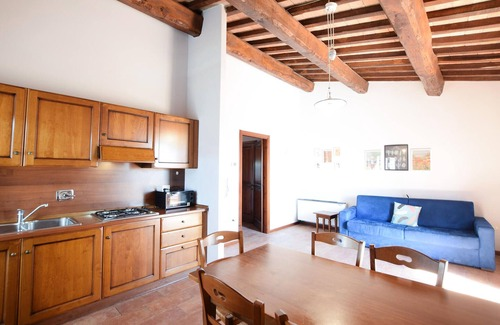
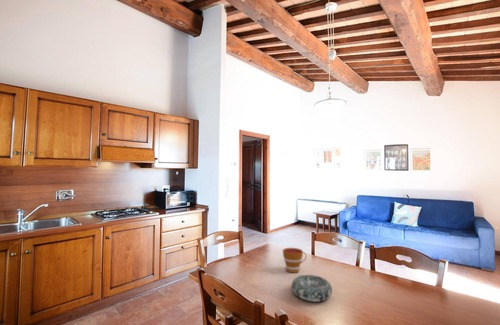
+ decorative bowl [291,274,333,303]
+ cup [282,247,307,274]
